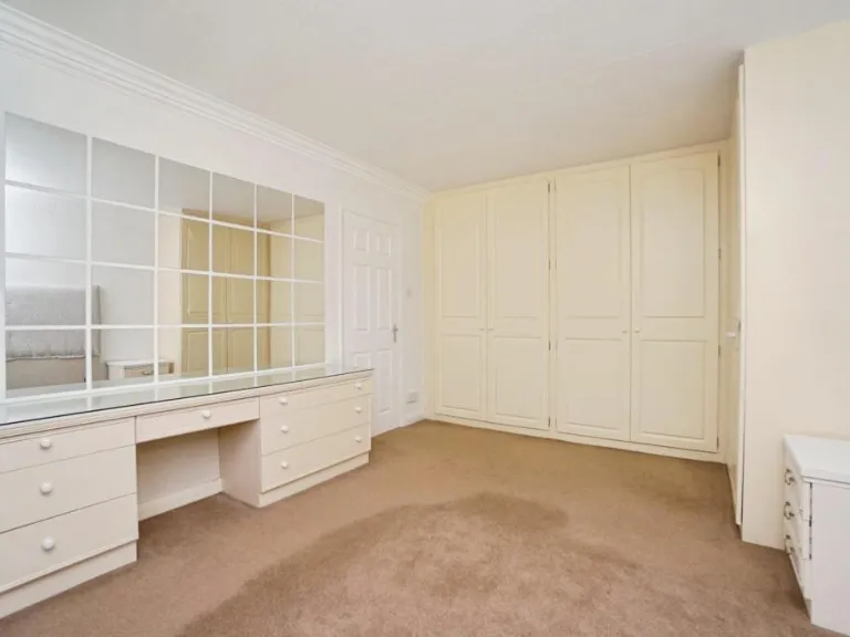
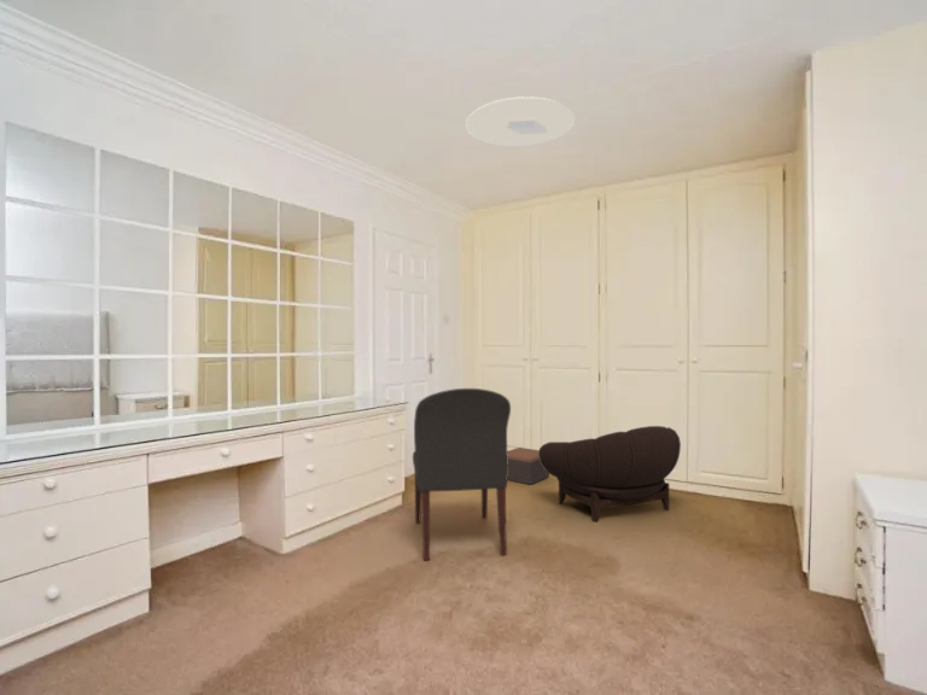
+ ceiling light [465,95,576,147]
+ footstool [507,446,550,486]
+ chair [412,387,512,562]
+ armchair [538,425,682,524]
